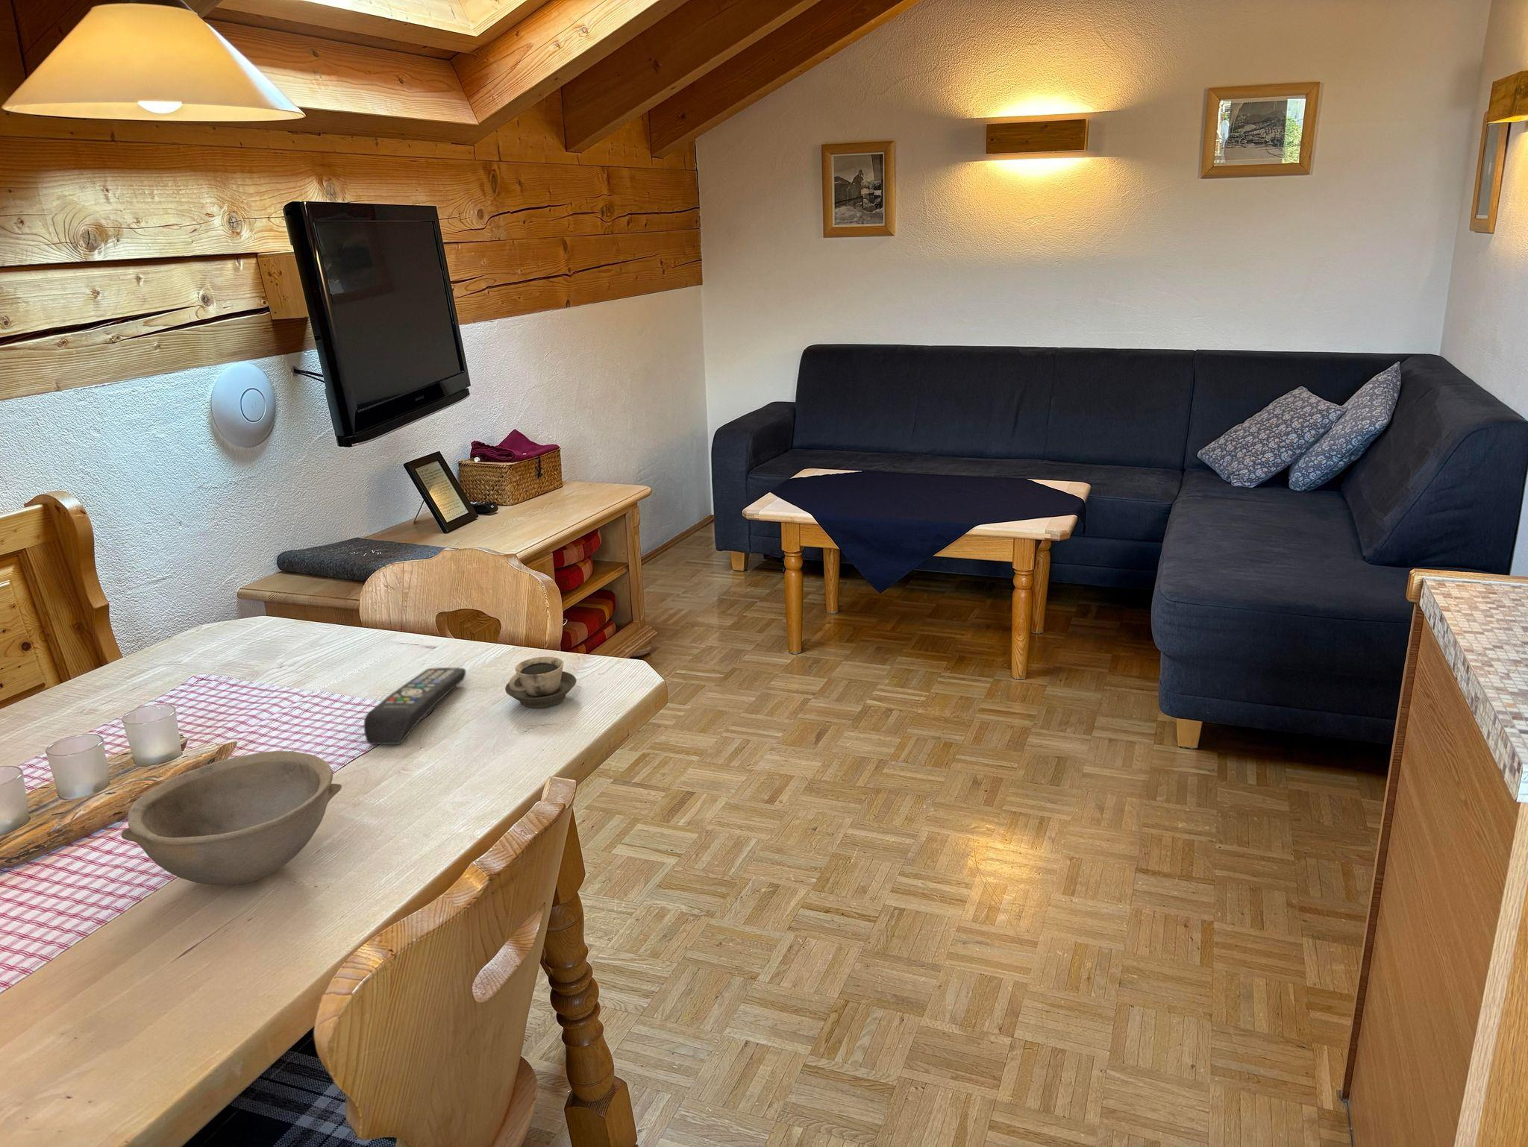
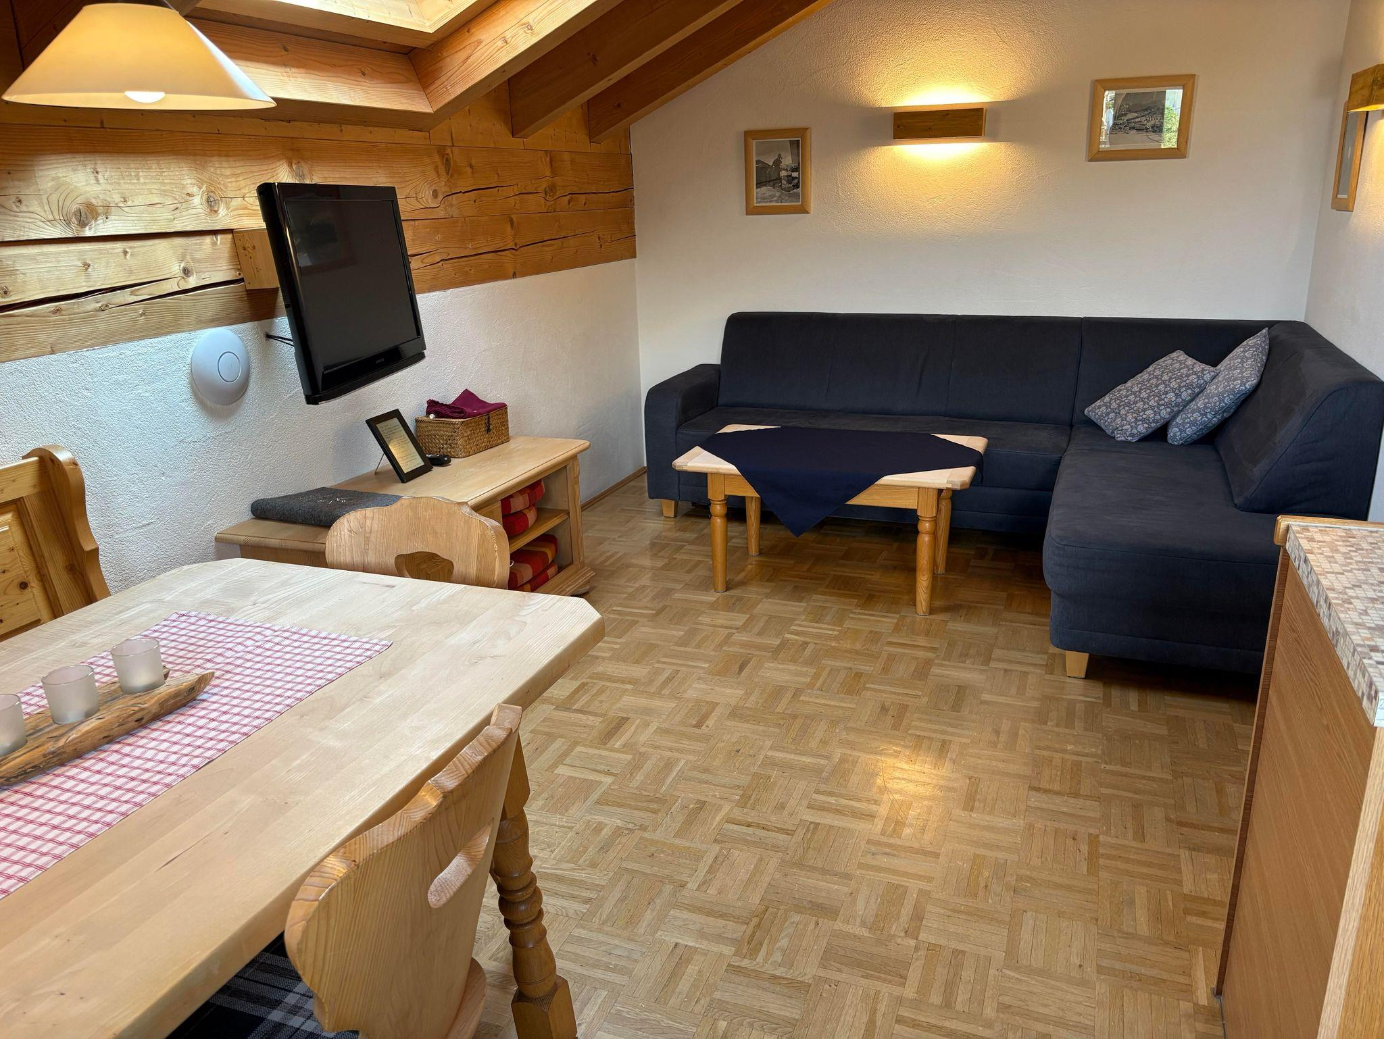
- bowl [121,751,342,886]
- cup [505,655,577,710]
- remote control [364,666,466,745]
